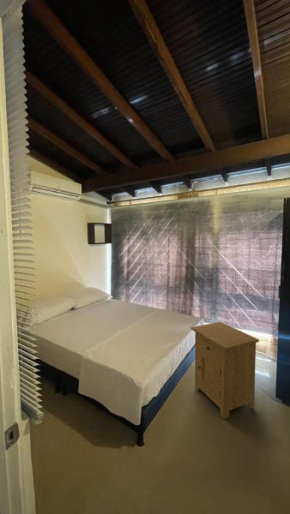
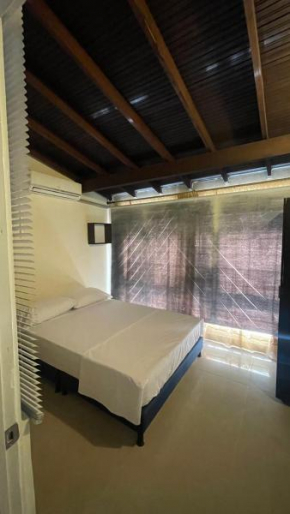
- nightstand [190,321,260,420]
